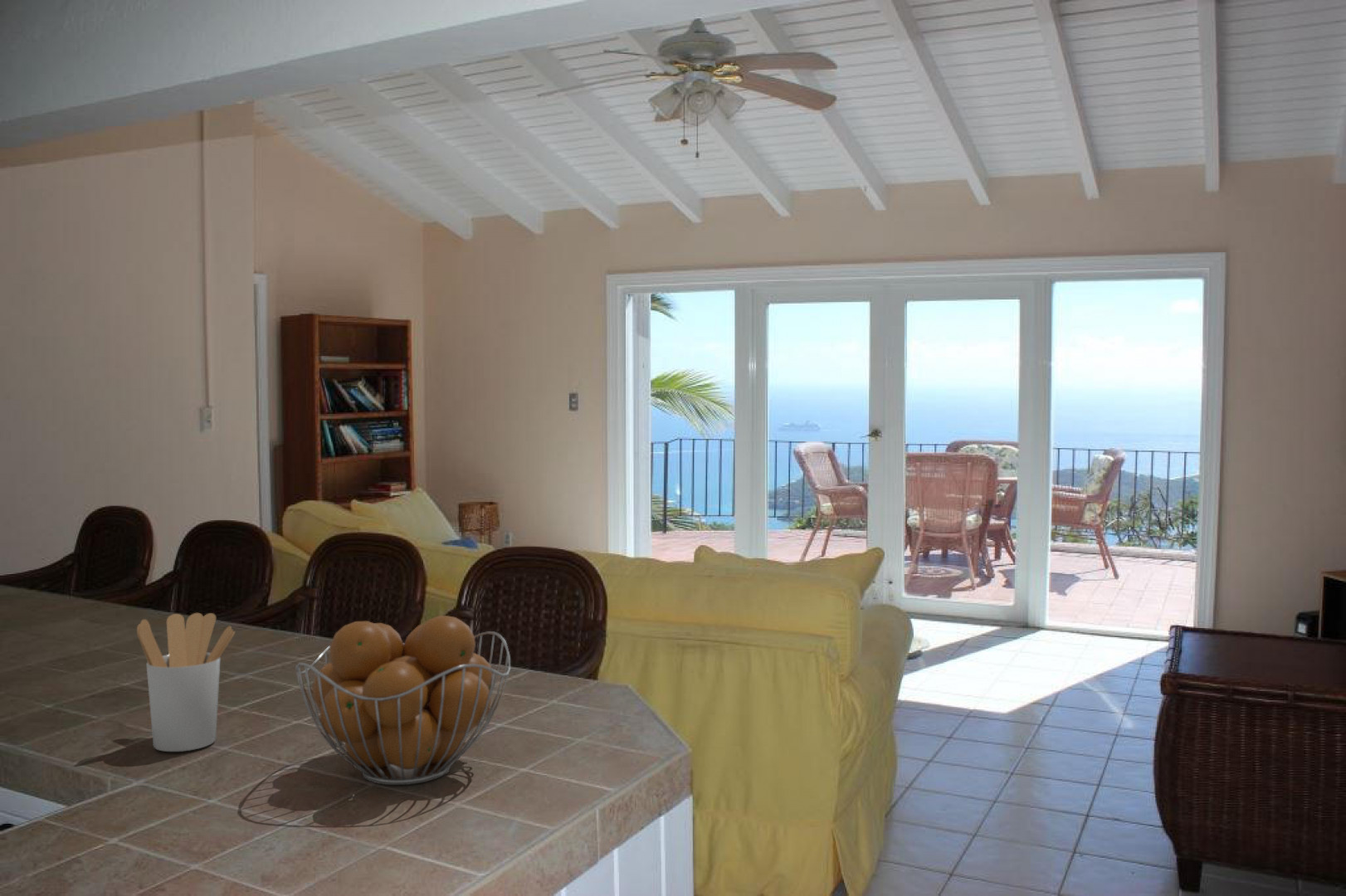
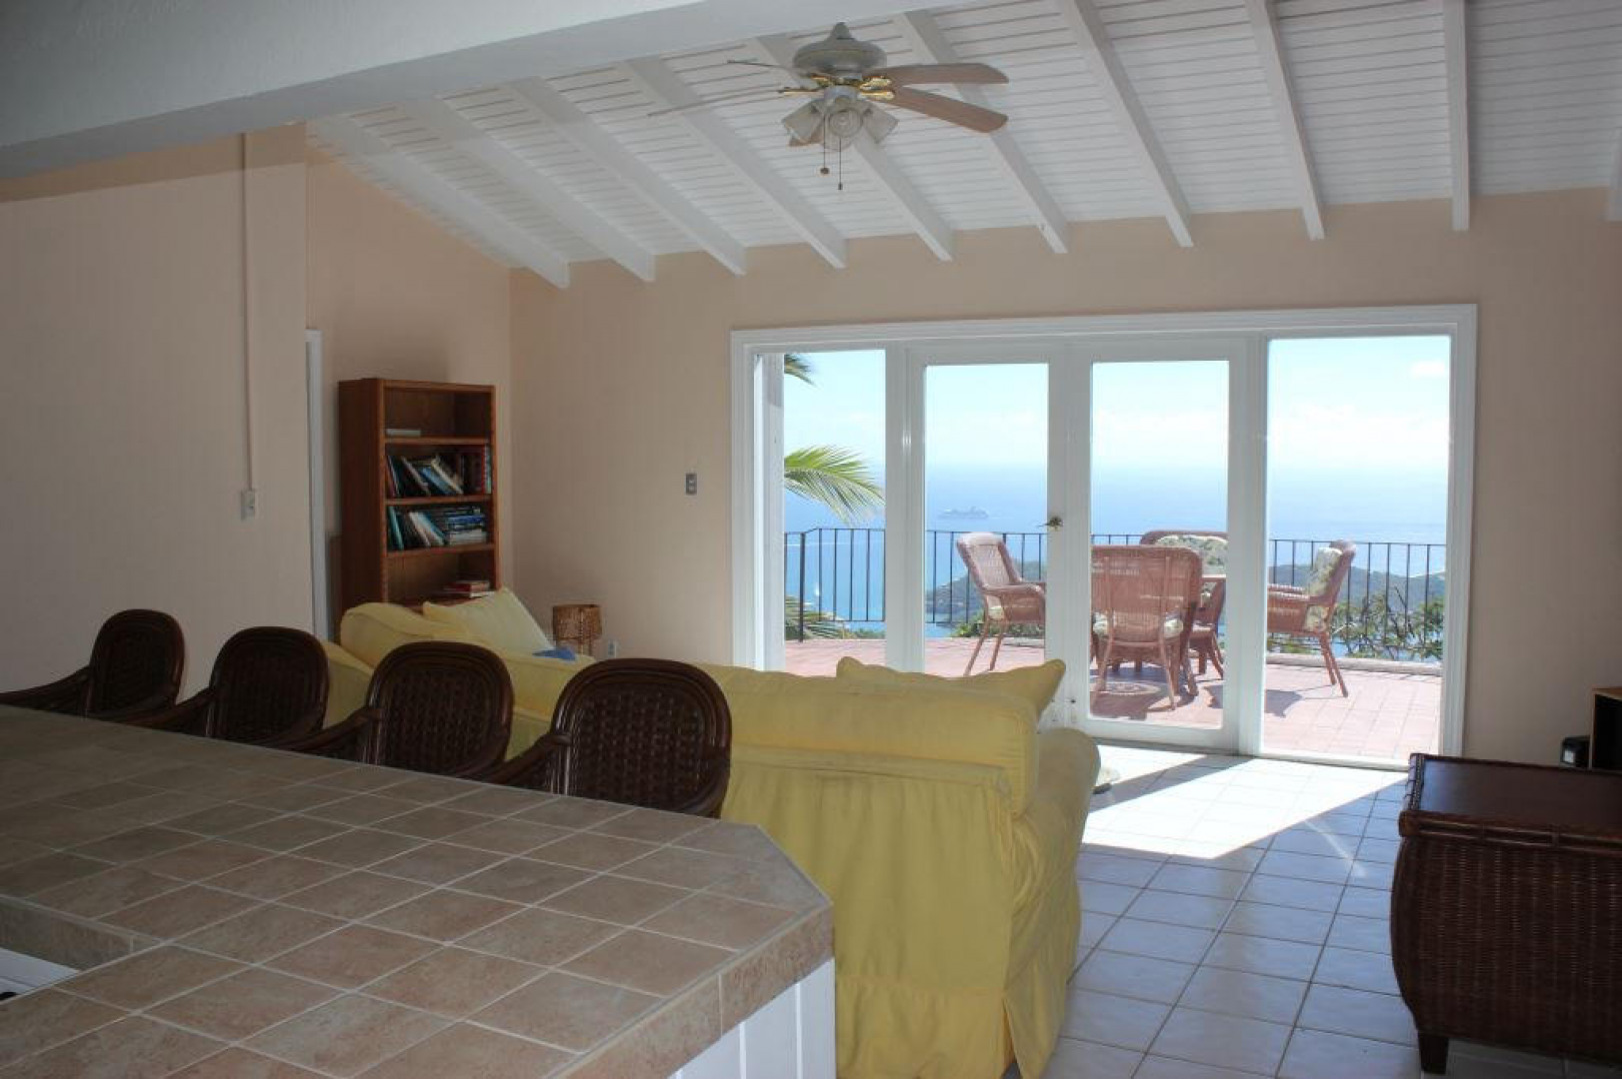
- fruit basket [295,615,511,786]
- utensil holder [136,612,236,752]
